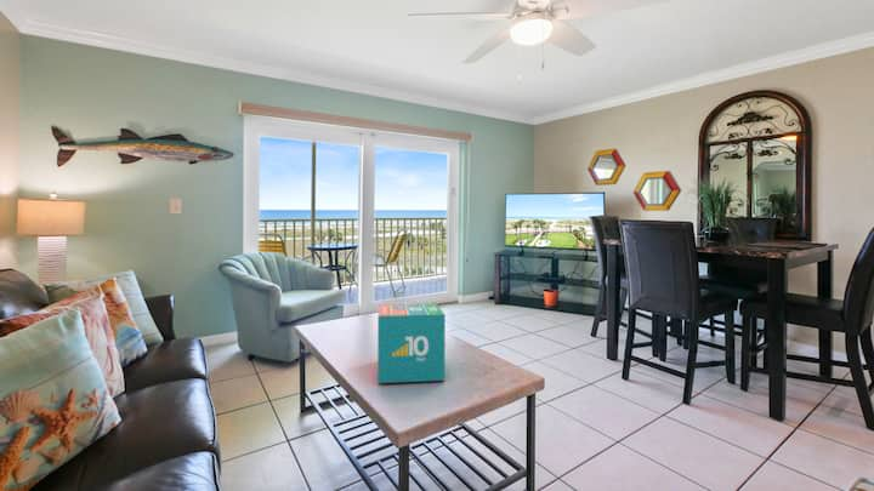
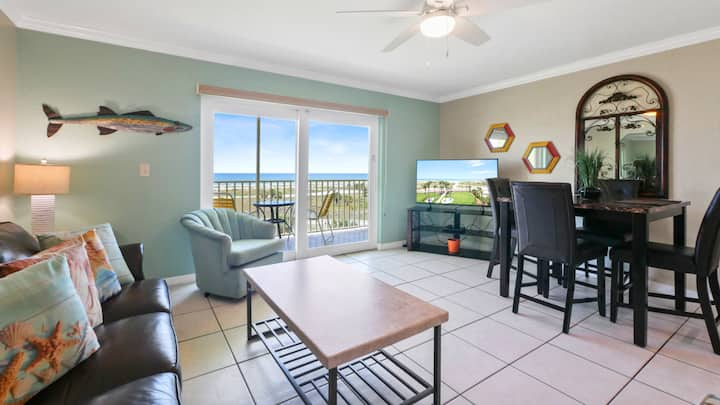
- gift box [376,303,447,384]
